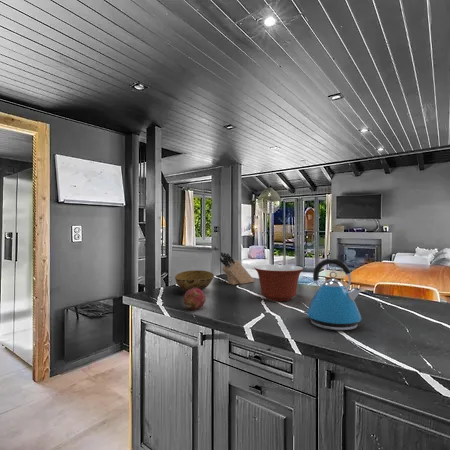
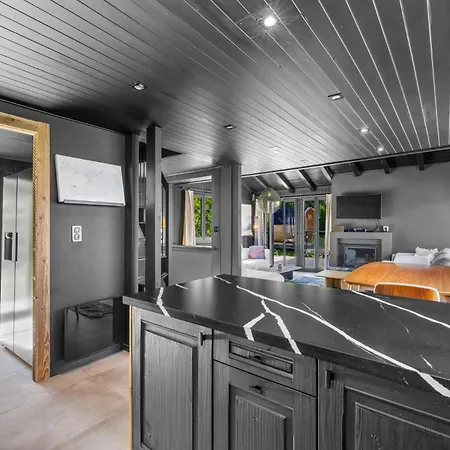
- bowl [174,269,215,292]
- kettle [303,257,363,331]
- mixing bowl [253,264,304,302]
- knife block [219,251,256,286]
- fruit [182,287,207,311]
